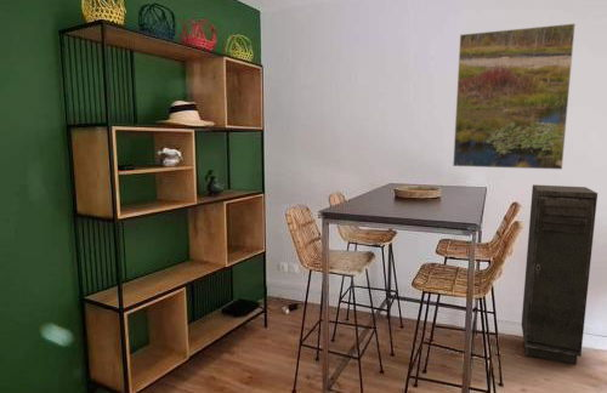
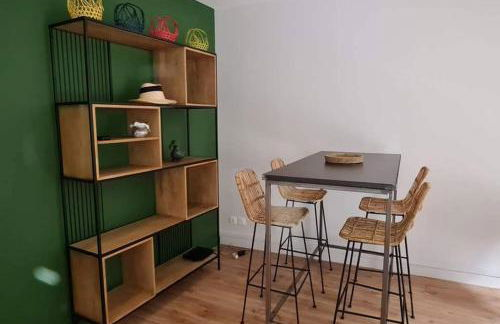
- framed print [452,22,577,171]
- storage cabinet [521,183,599,366]
